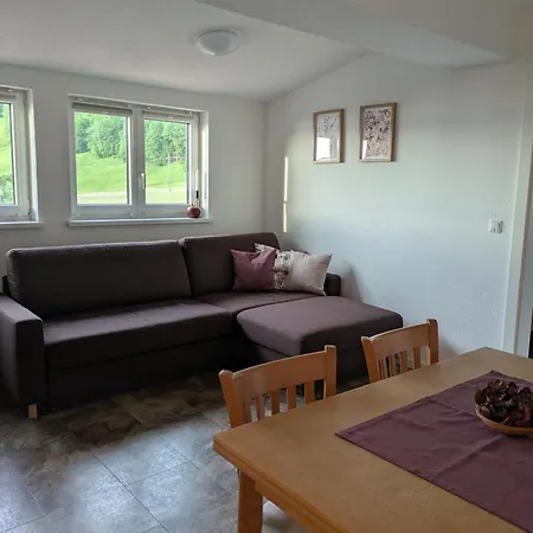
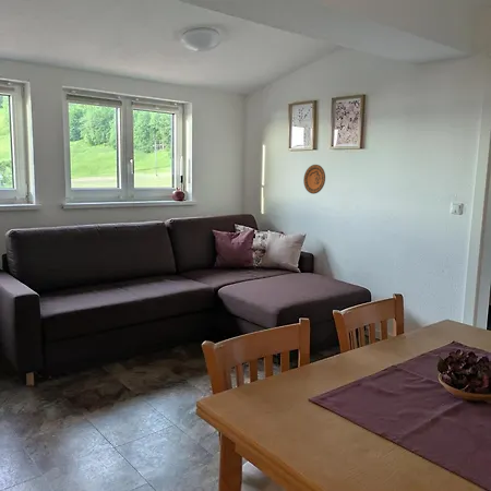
+ decorative plate [302,164,326,194]
